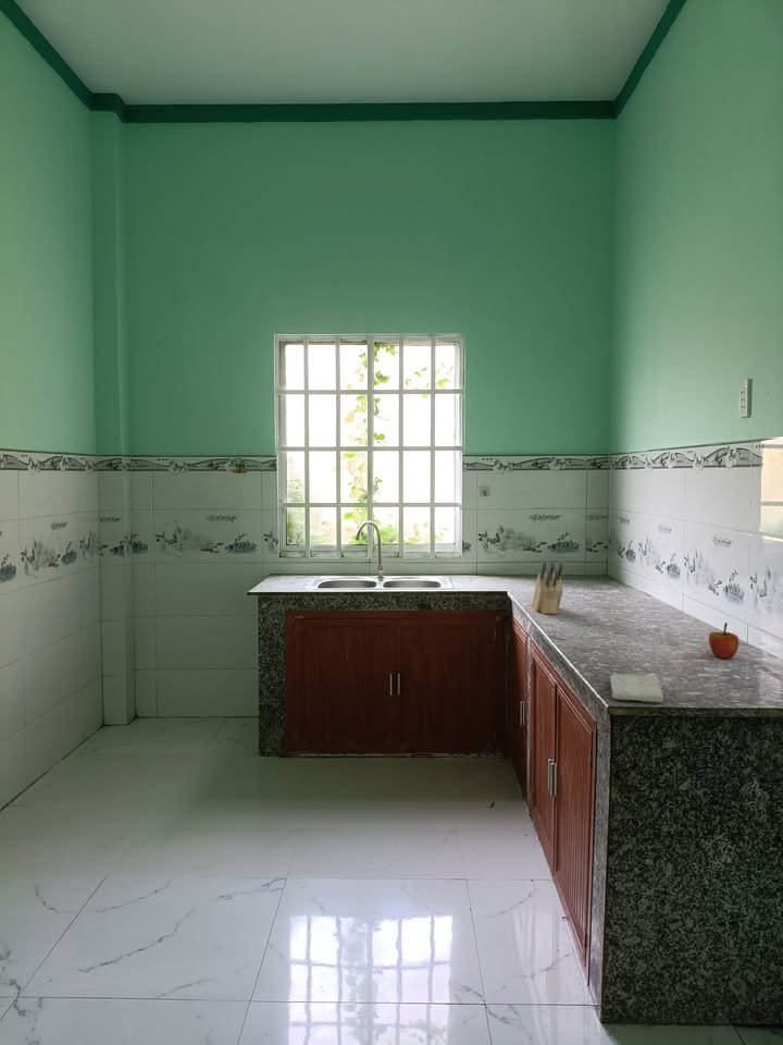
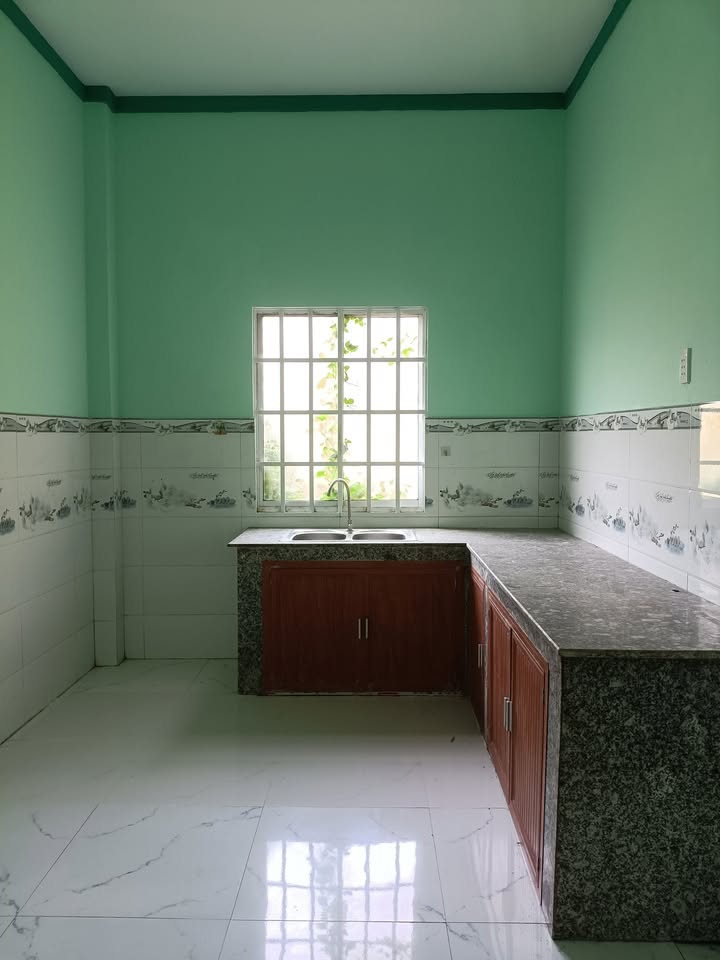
- knife block [531,562,564,615]
- apple [708,622,739,660]
- washcloth [609,673,664,703]
